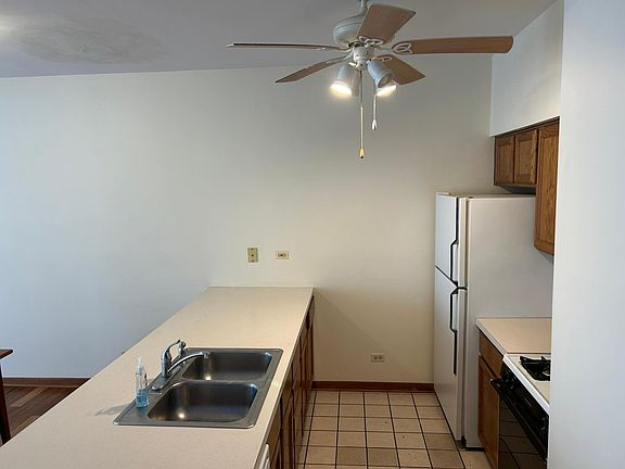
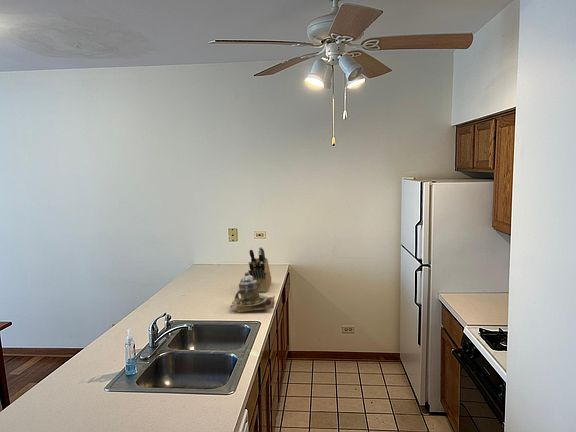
+ teapot [230,271,276,313]
+ knife block [247,246,272,293]
